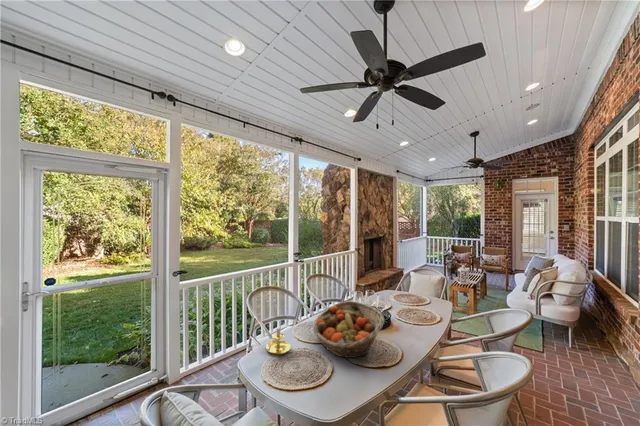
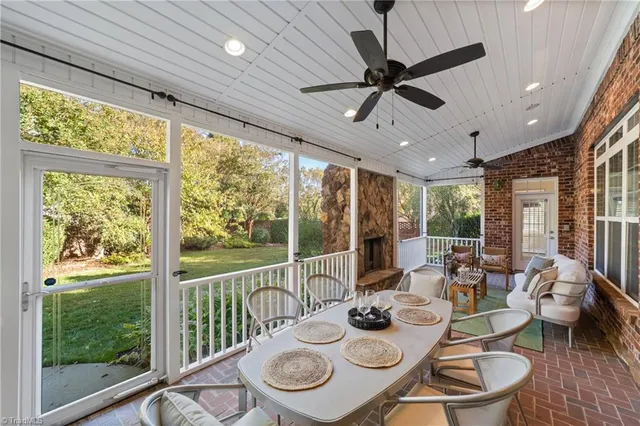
- candle holder [265,320,292,356]
- fruit basket [312,300,385,359]
